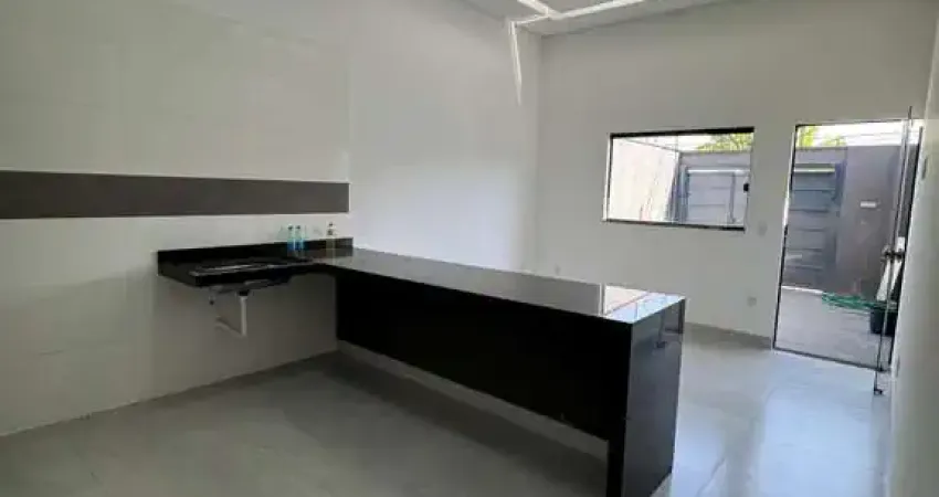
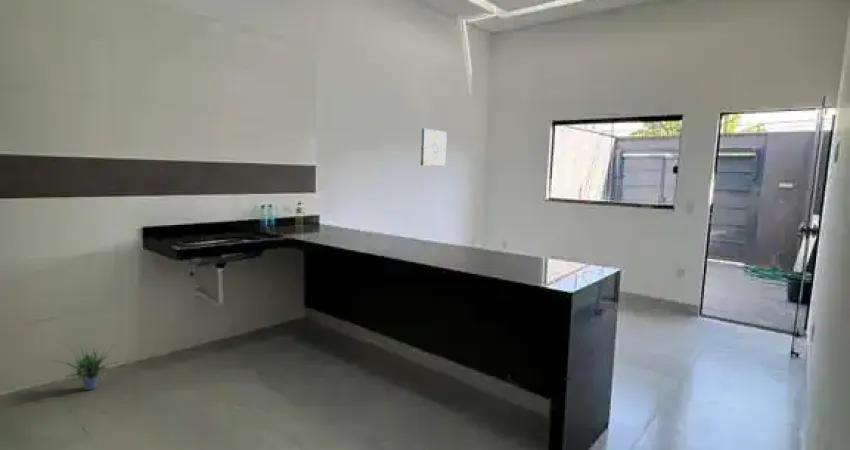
+ potted plant [50,340,125,391]
+ wall art [420,128,448,168]
